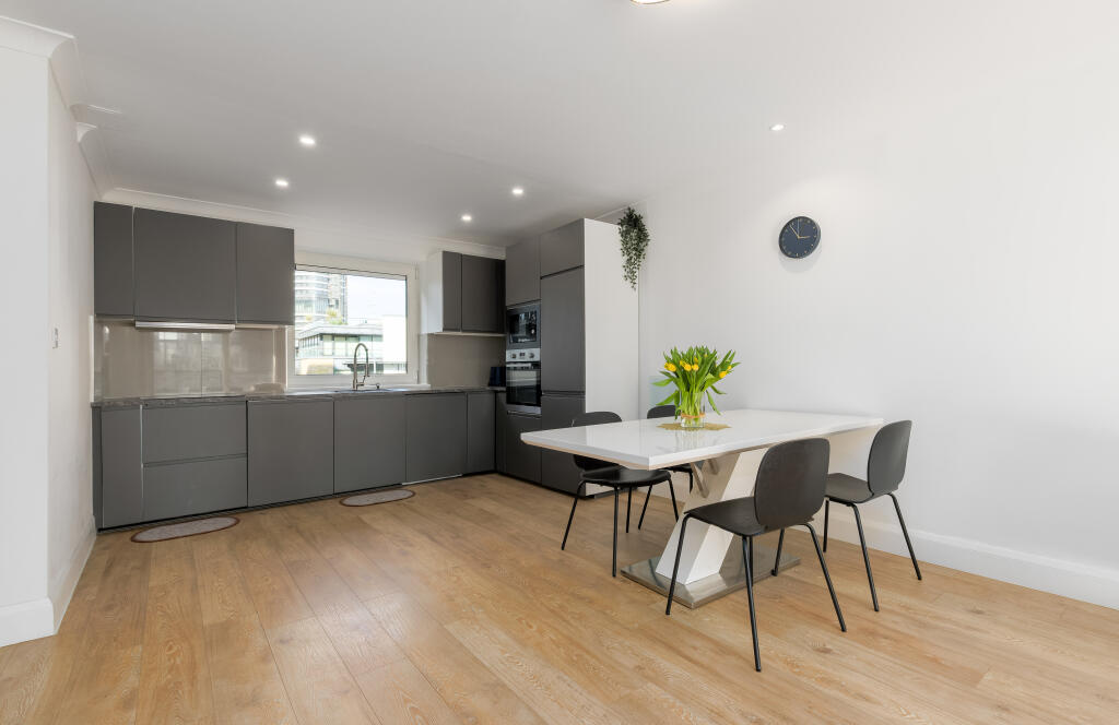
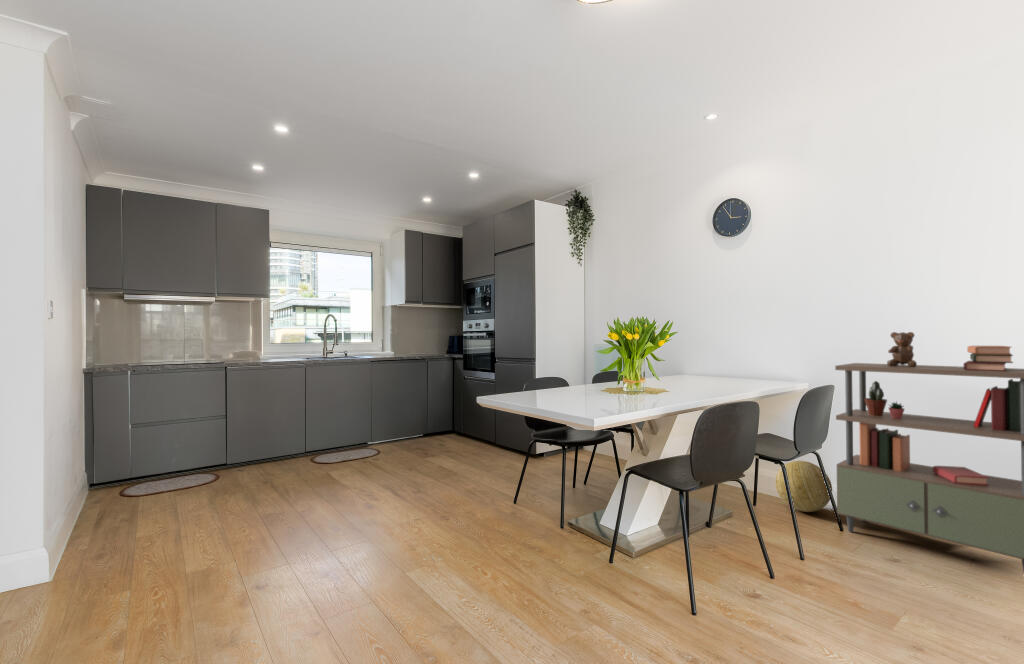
+ shelving unit [834,331,1024,573]
+ decorative ball [774,460,833,513]
